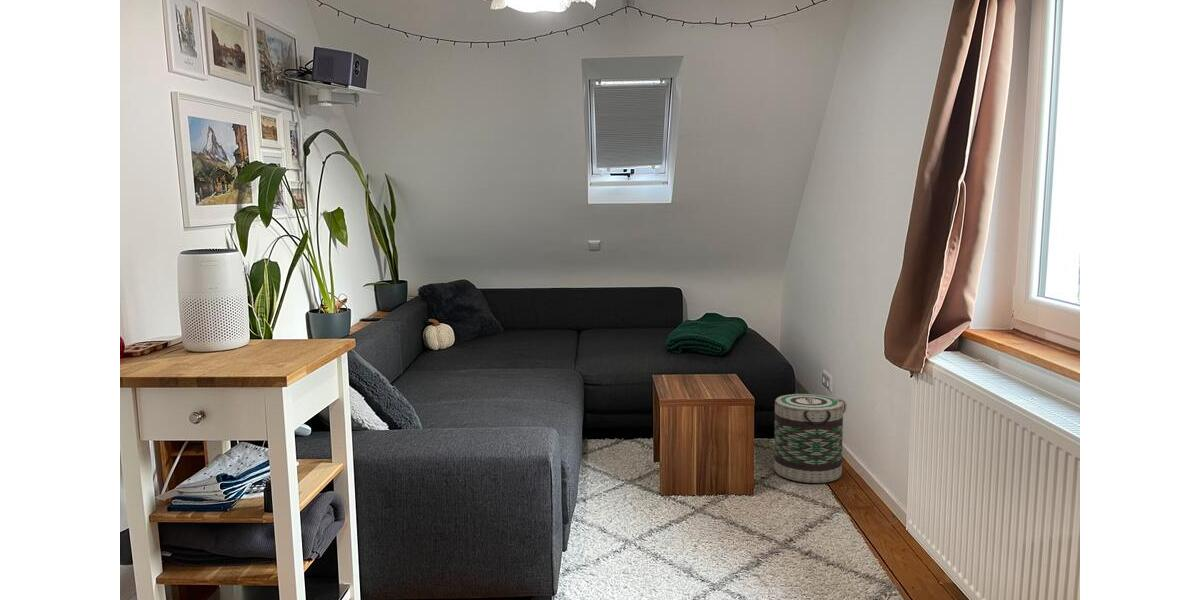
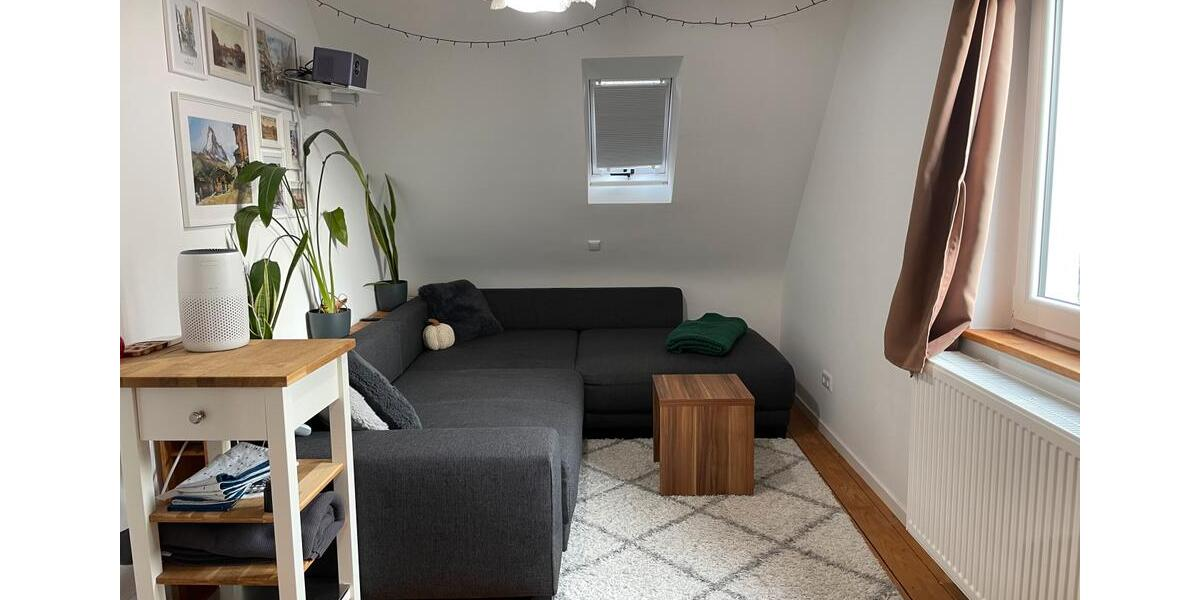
- basket [773,393,847,484]
